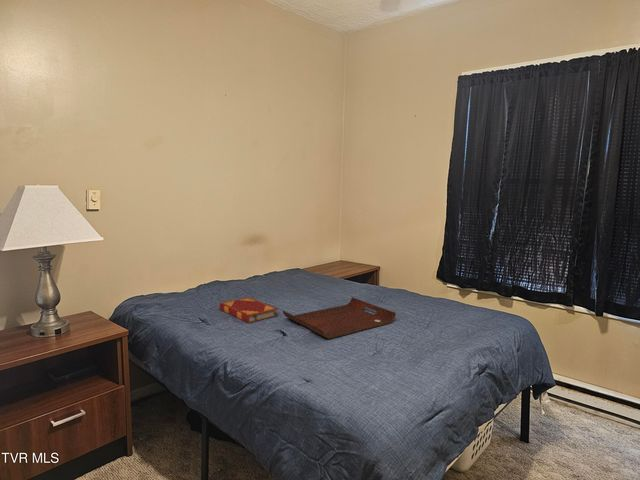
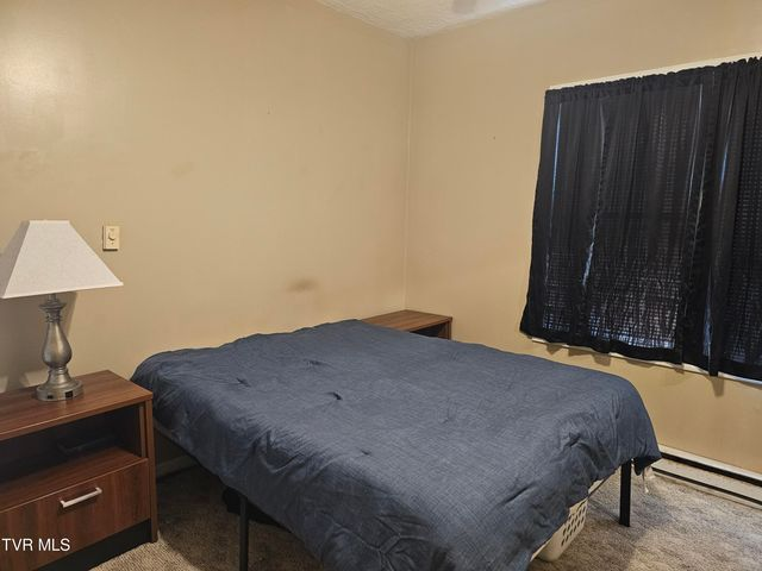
- hardback book [219,296,279,324]
- serving tray [282,297,397,340]
